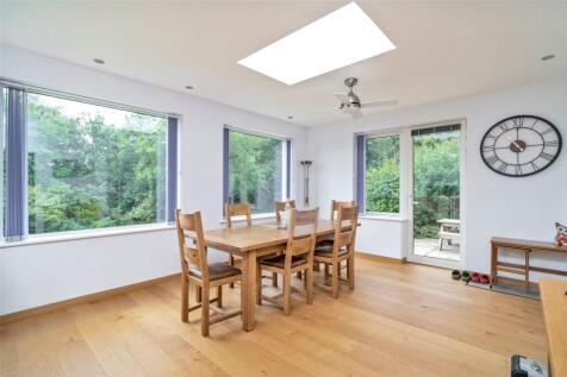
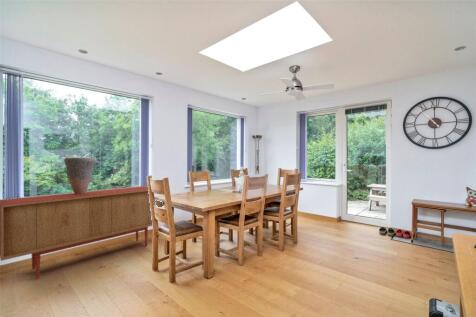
+ sideboard [0,185,164,279]
+ decorative urn [63,157,96,194]
